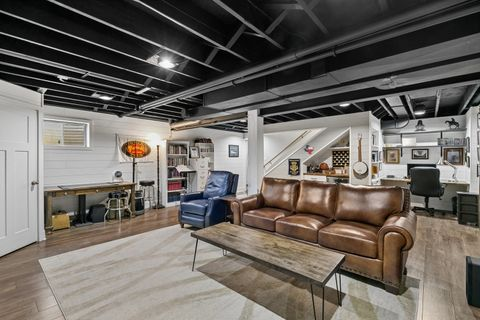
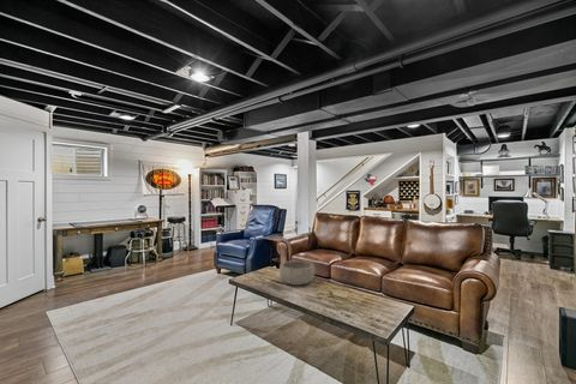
+ decorative bowl [278,259,316,287]
